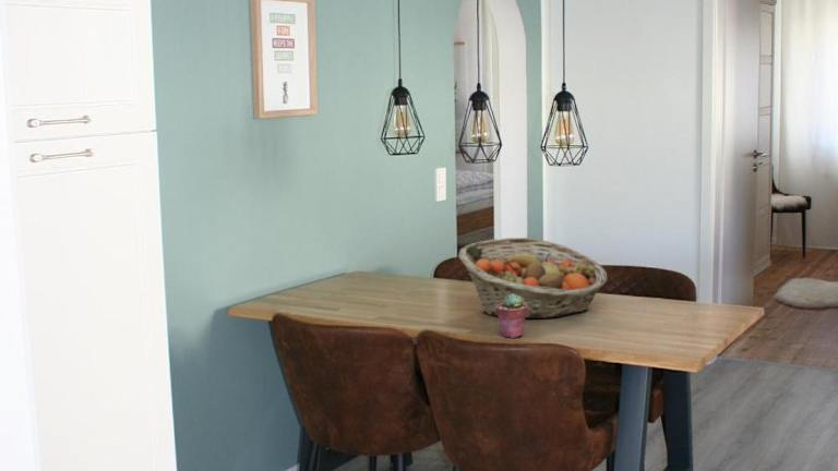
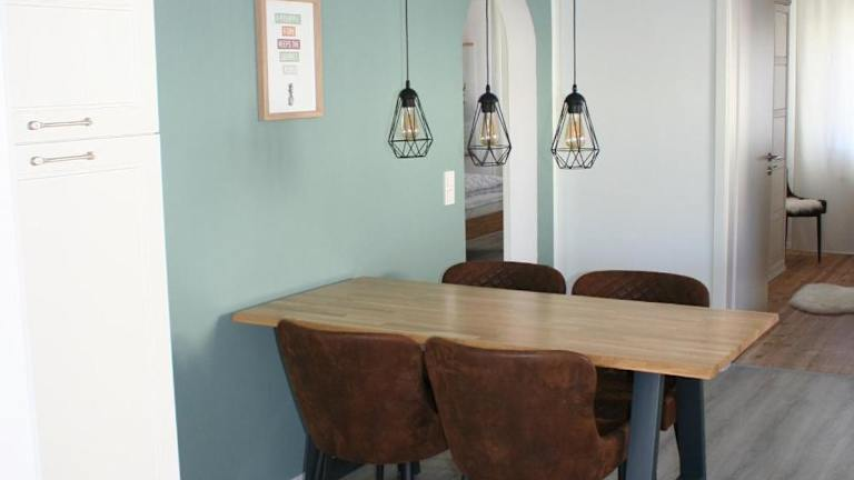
- fruit basket [457,237,608,319]
- potted succulent [495,293,528,339]
